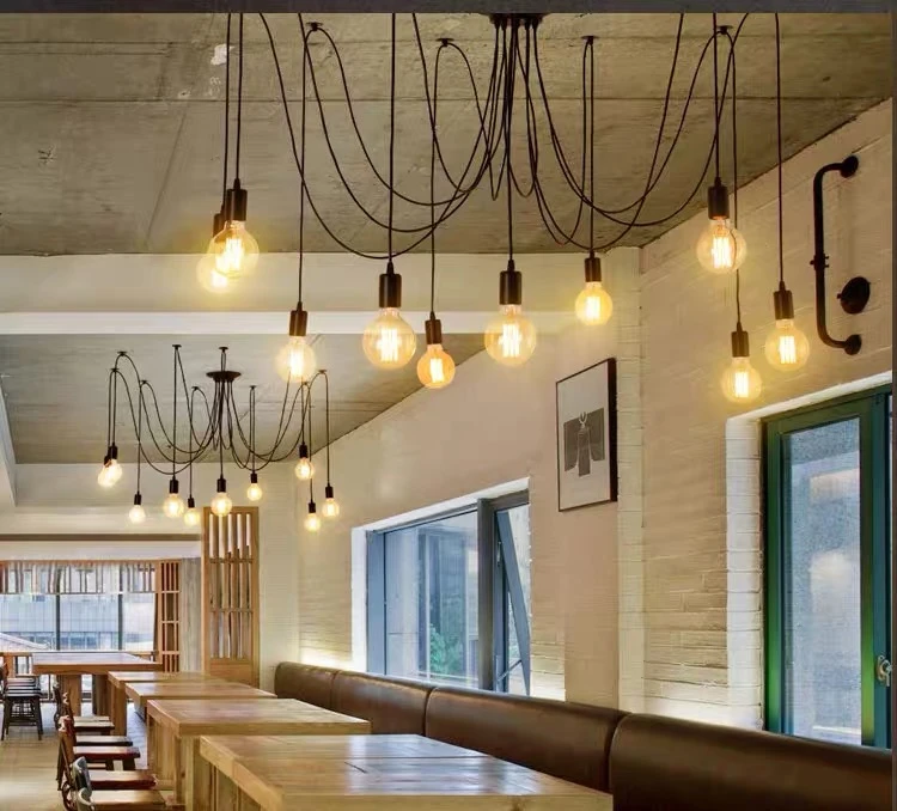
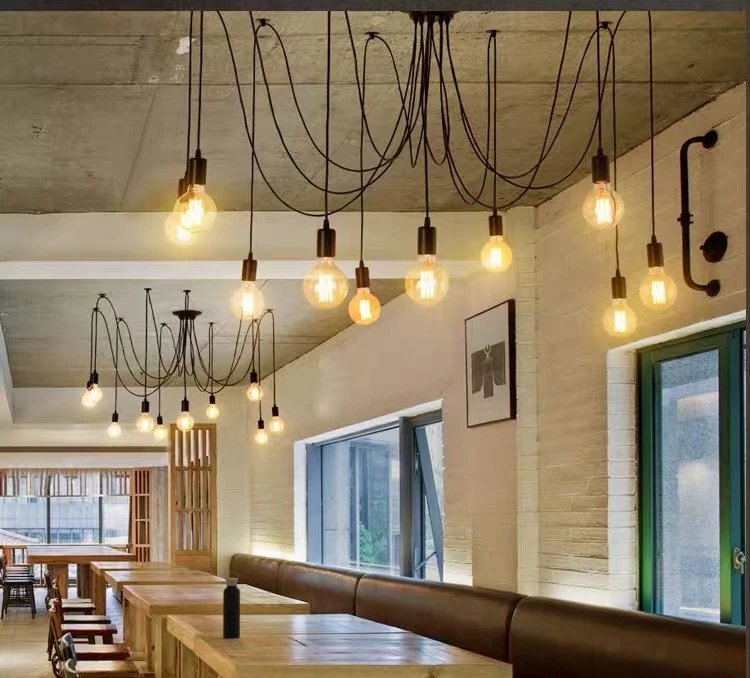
+ water bottle [222,572,241,639]
